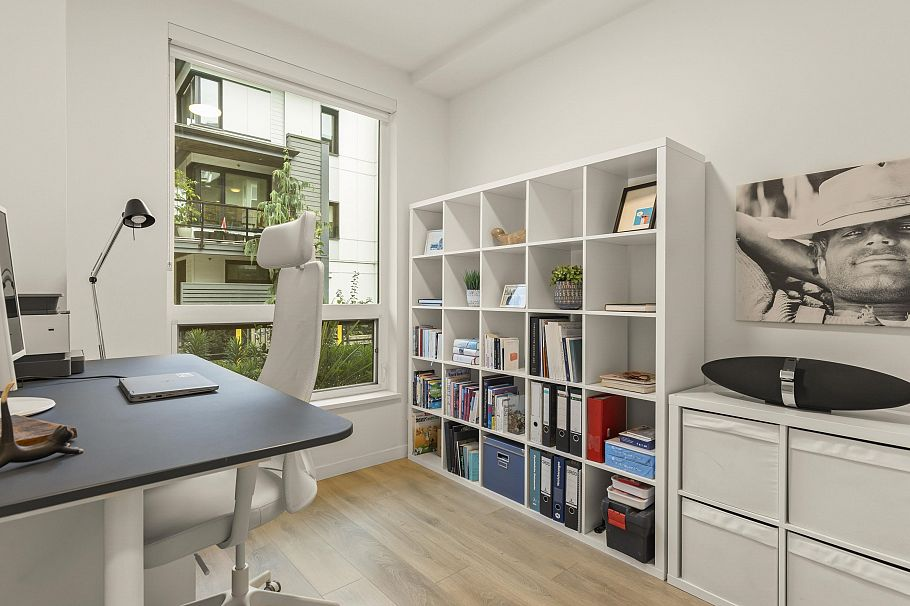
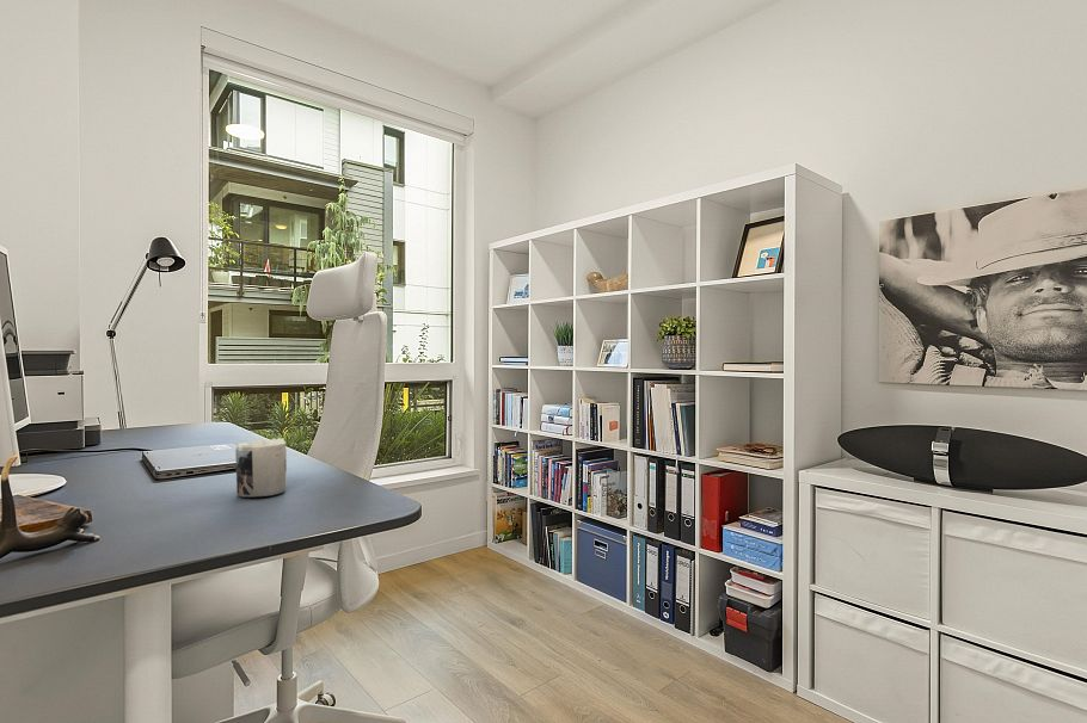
+ mug [234,437,288,499]
